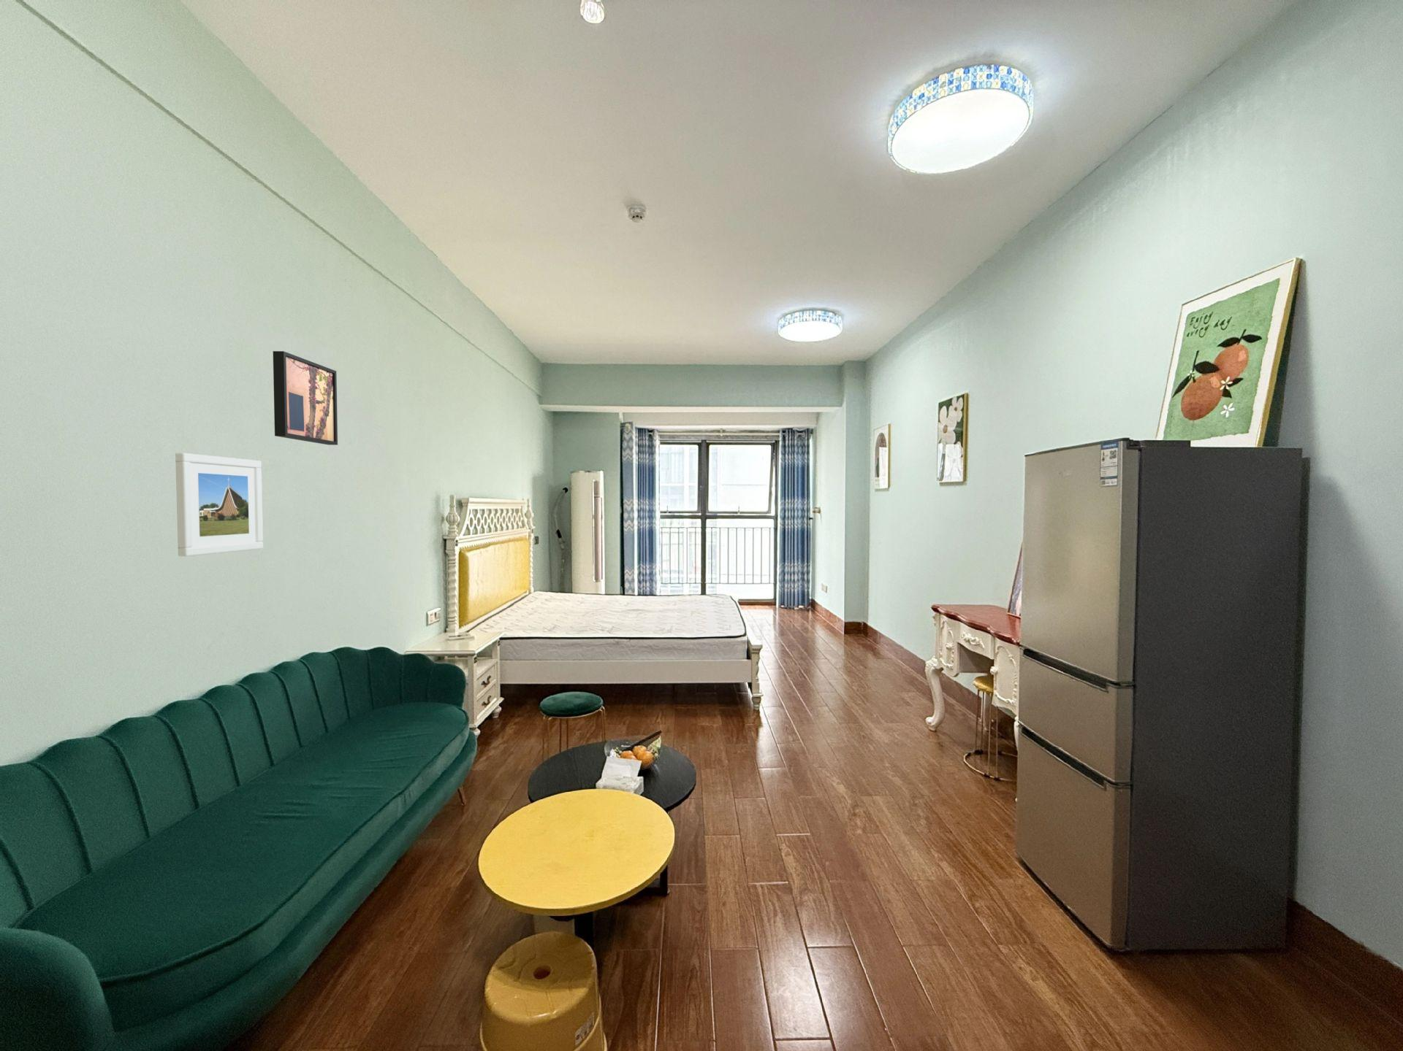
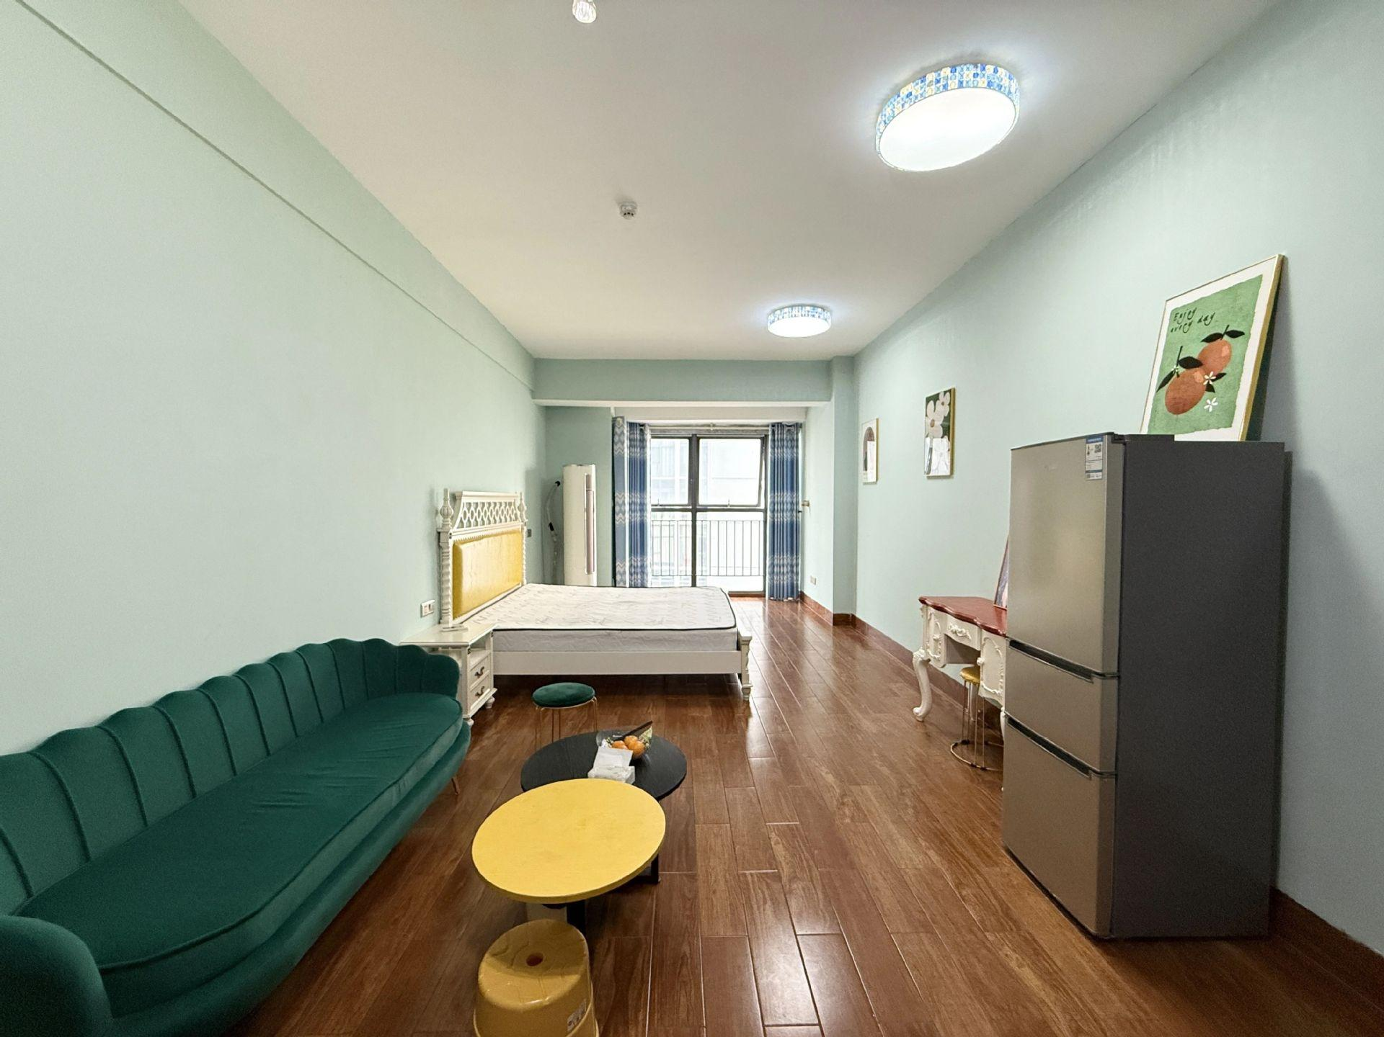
- wall art [273,350,338,446]
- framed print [175,453,264,556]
